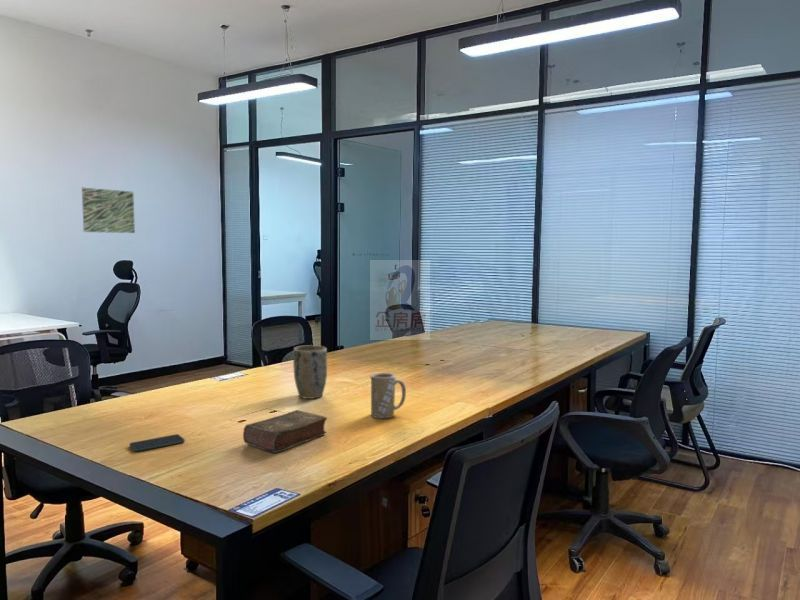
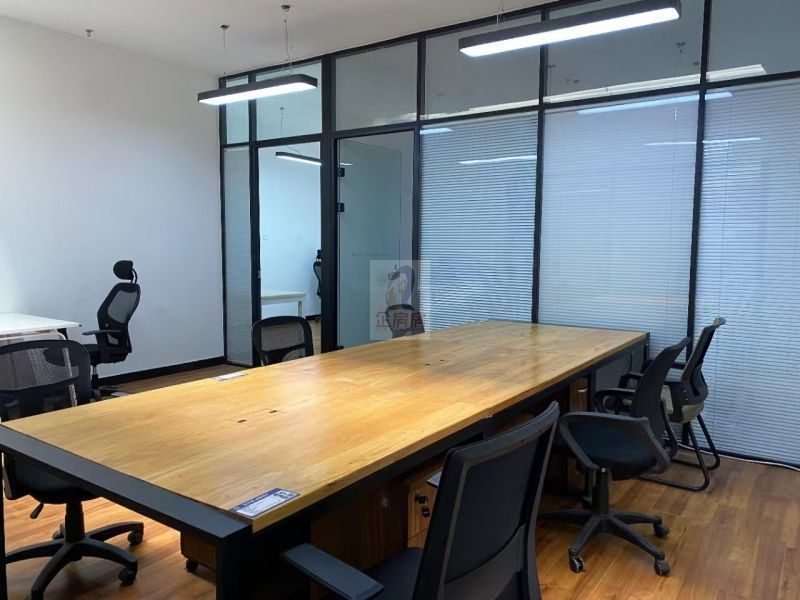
- plant pot [292,344,328,400]
- wall art [81,187,136,234]
- mug [370,372,407,420]
- book [242,409,328,454]
- smartphone [128,433,186,452]
